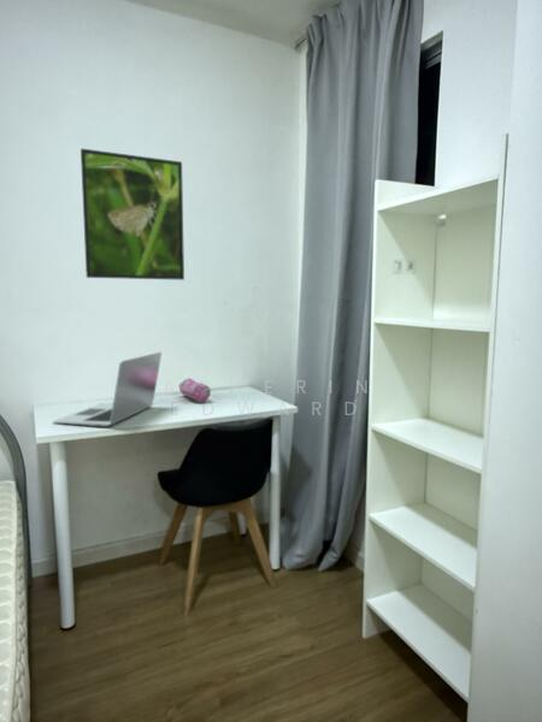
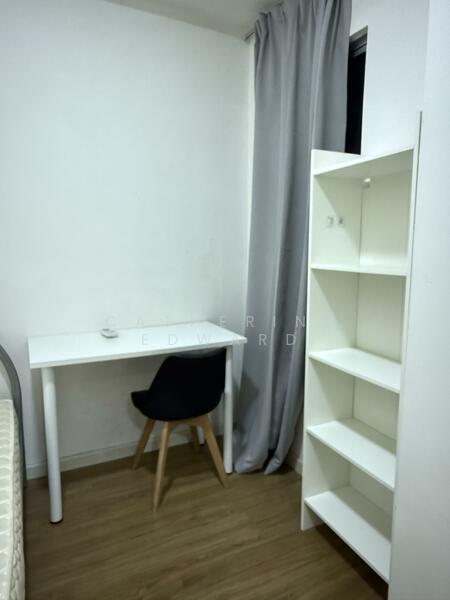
- pencil case [178,377,212,403]
- laptop [52,350,163,427]
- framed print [79,148,185,282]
